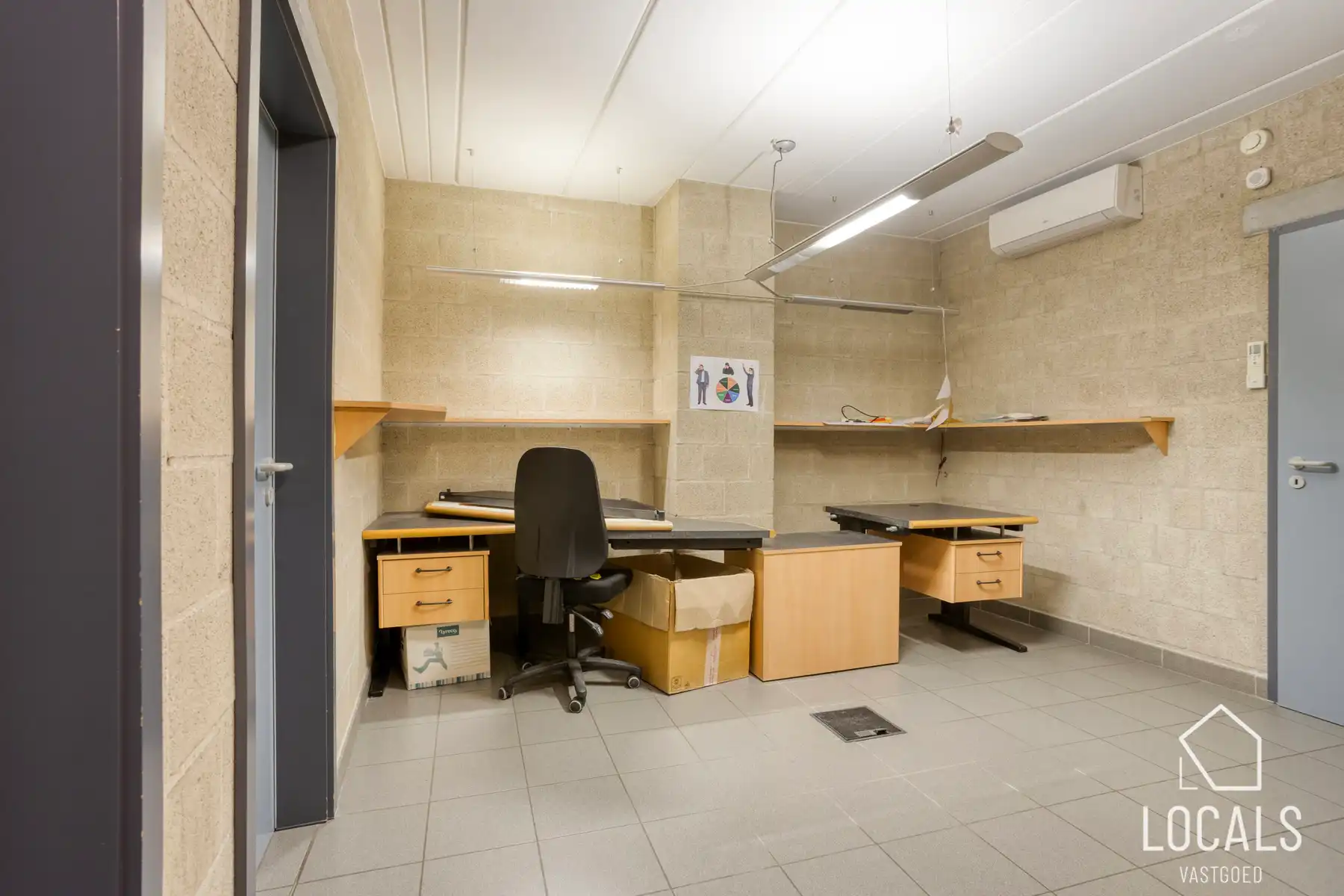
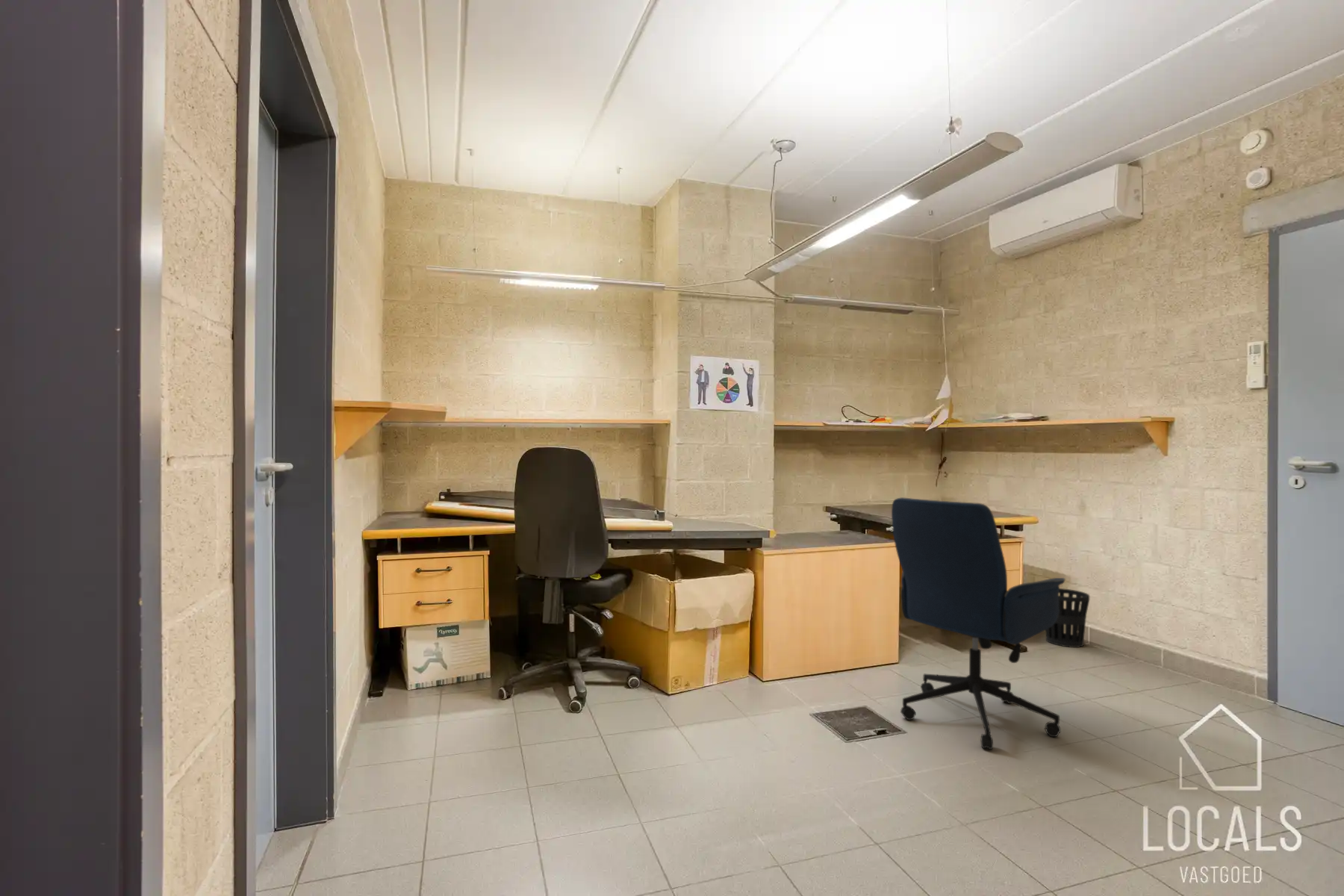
+ wastebasket [1045,588,1090,648]
+ office chair [891,497,1066,750]
